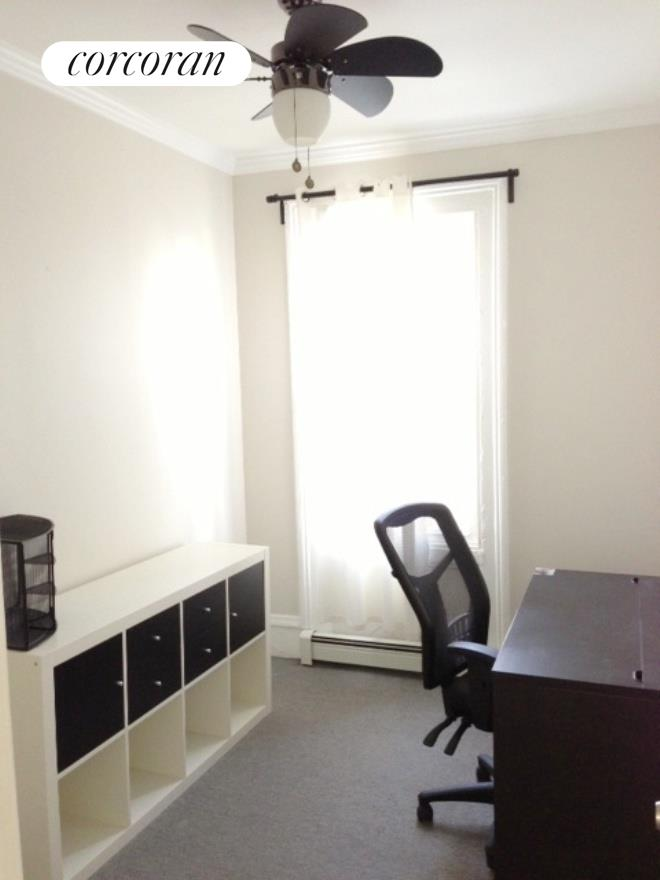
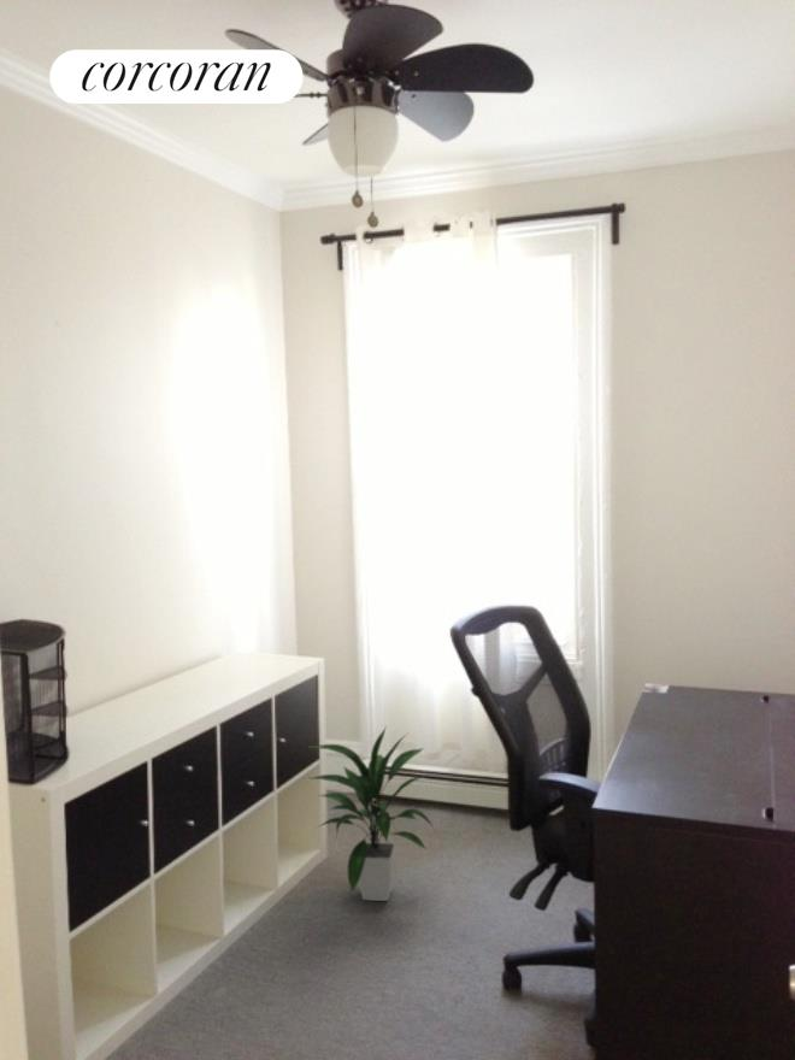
+ indoor plant [310,725,438,902]
